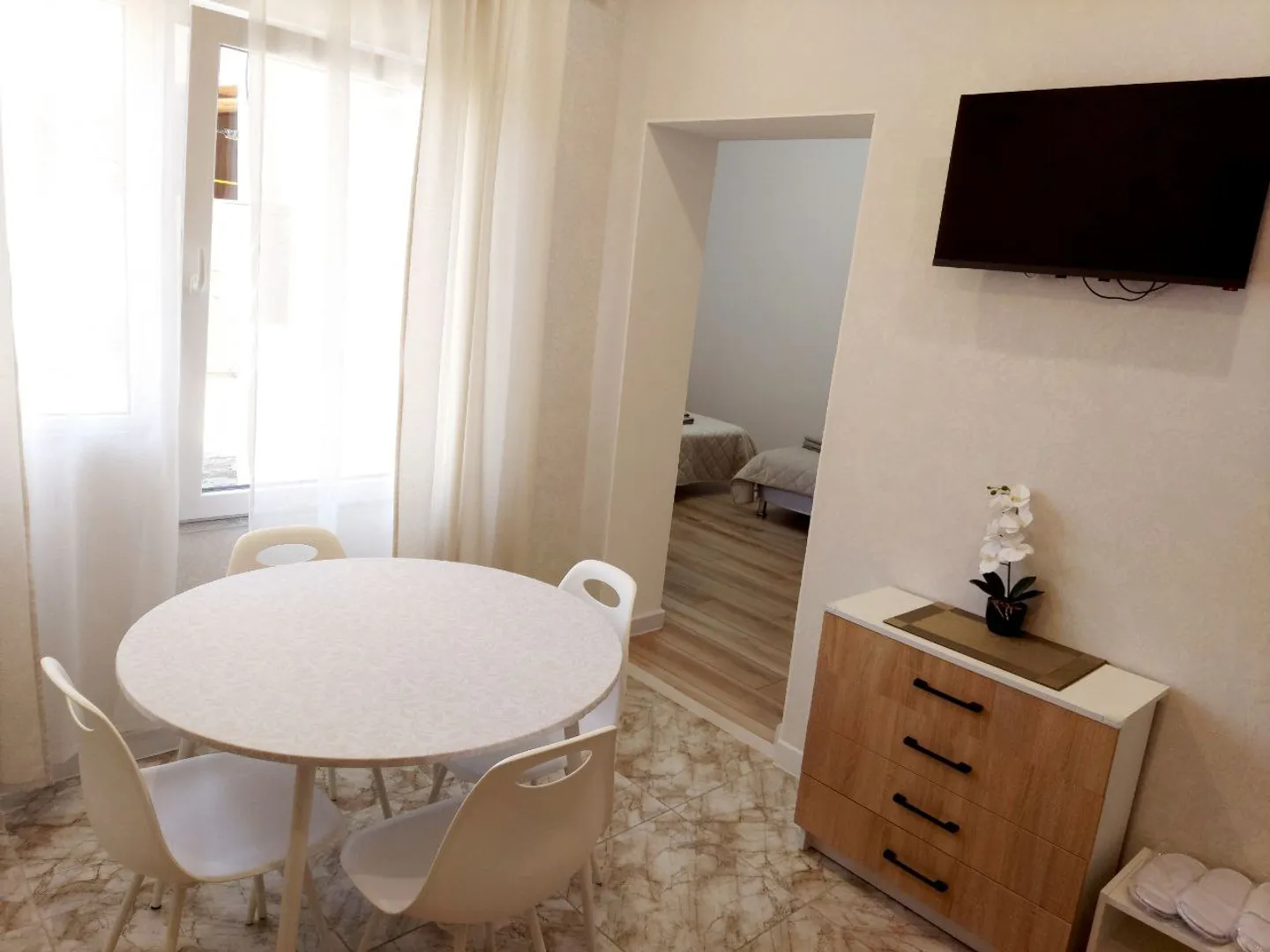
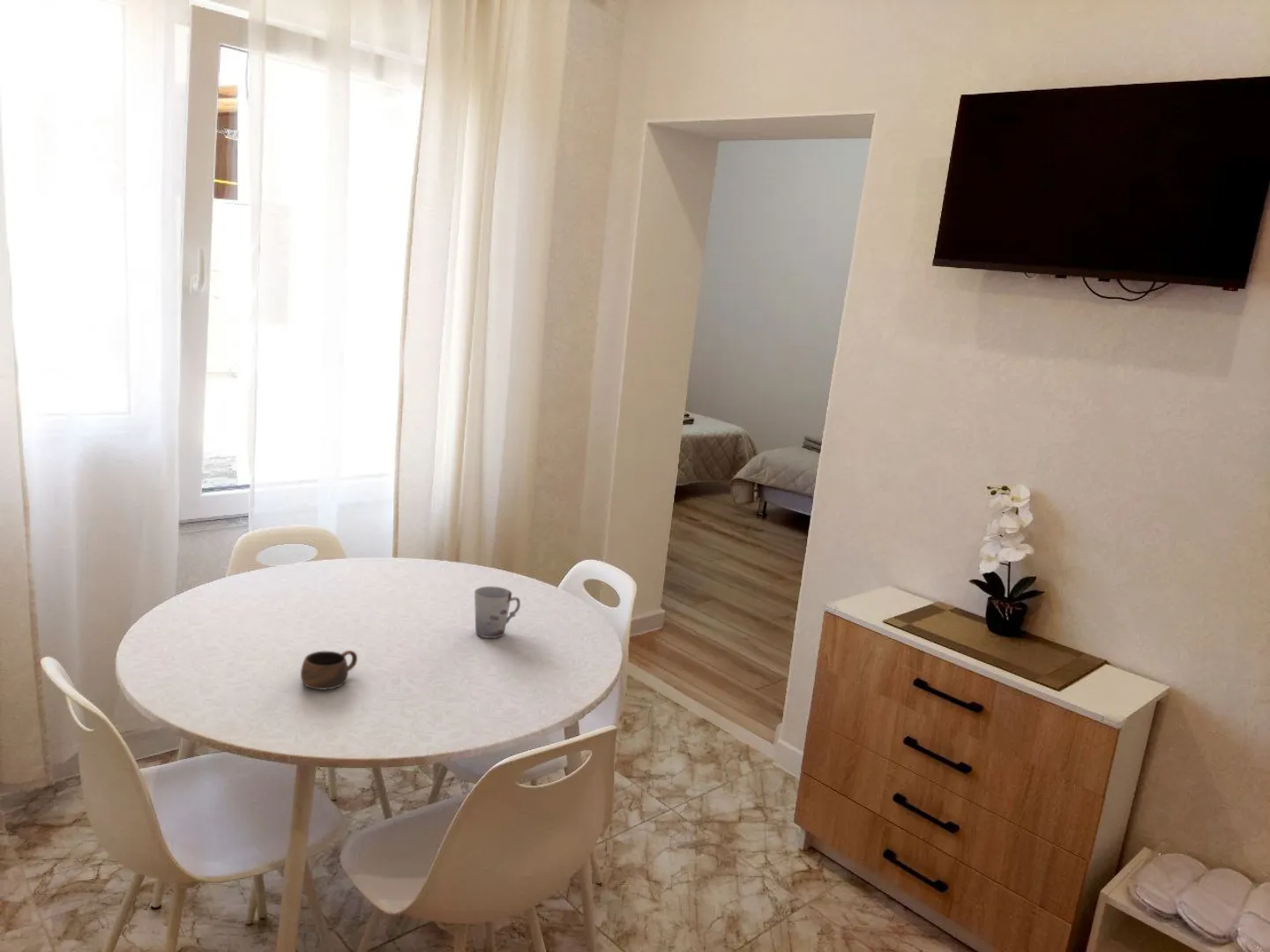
+ cup [300,650,358,691]
+ cup [474,585,521,639]
